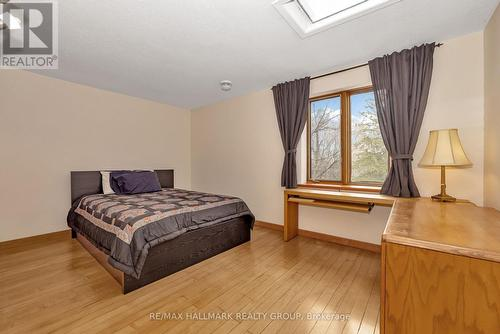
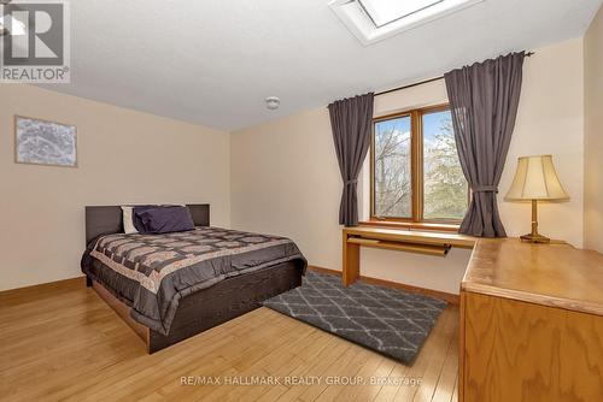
+ rug [257,268,450,363]
+ wall art [12,113,80,170]
